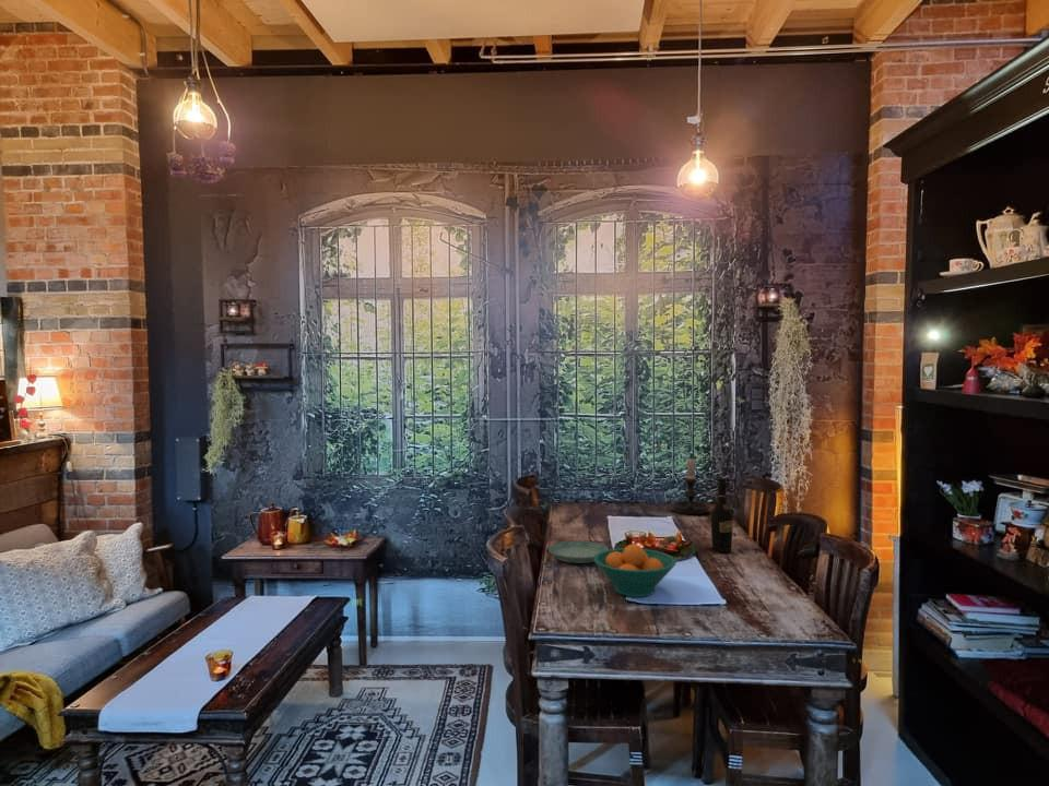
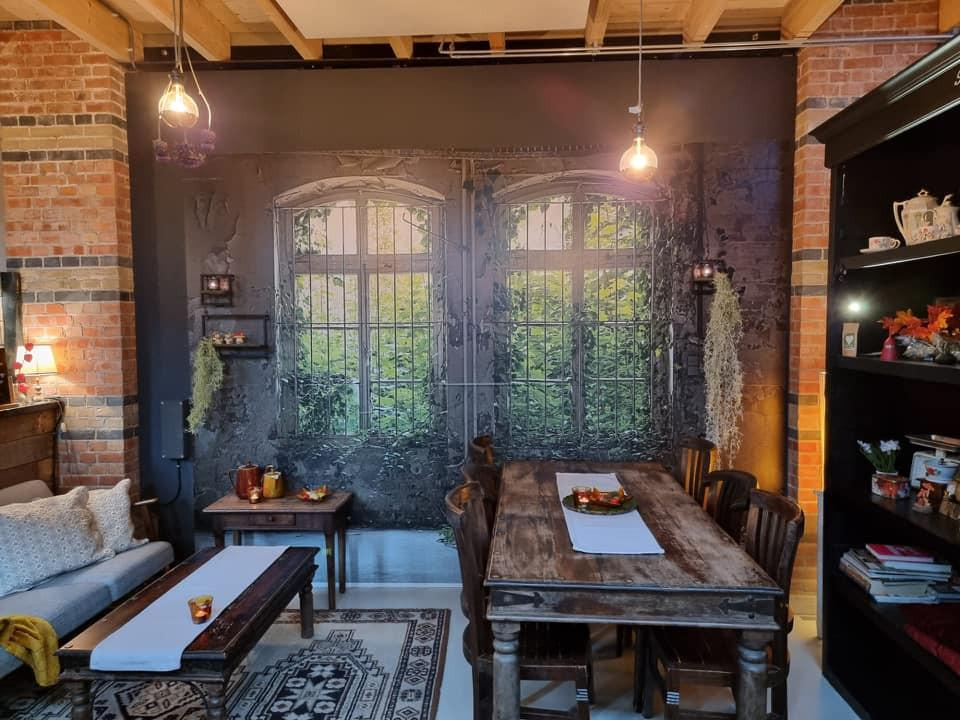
- fruit bowl [593,543,677,598]
- wine bottle [710,477,734,555]
- candle holder [668,454,711,515]
- saucer [547,540,610,564]
